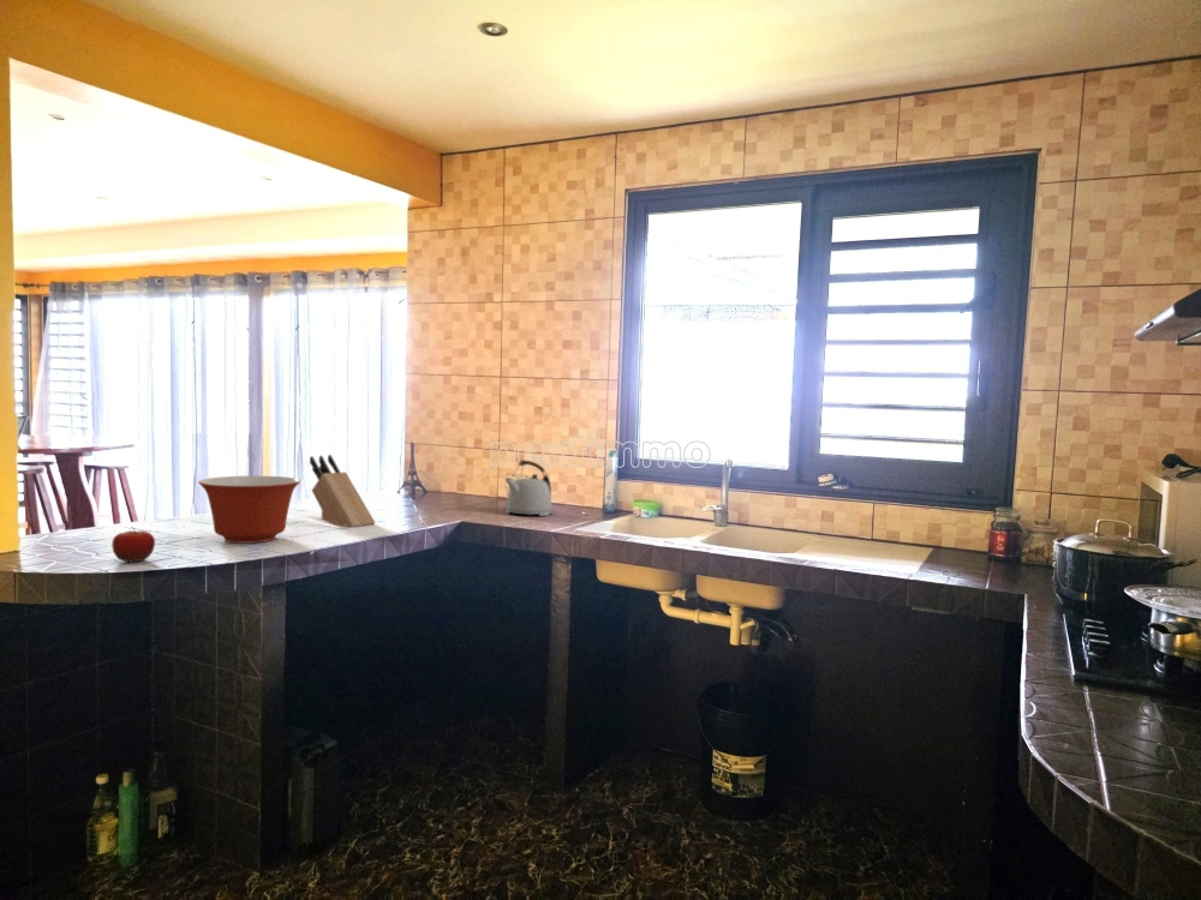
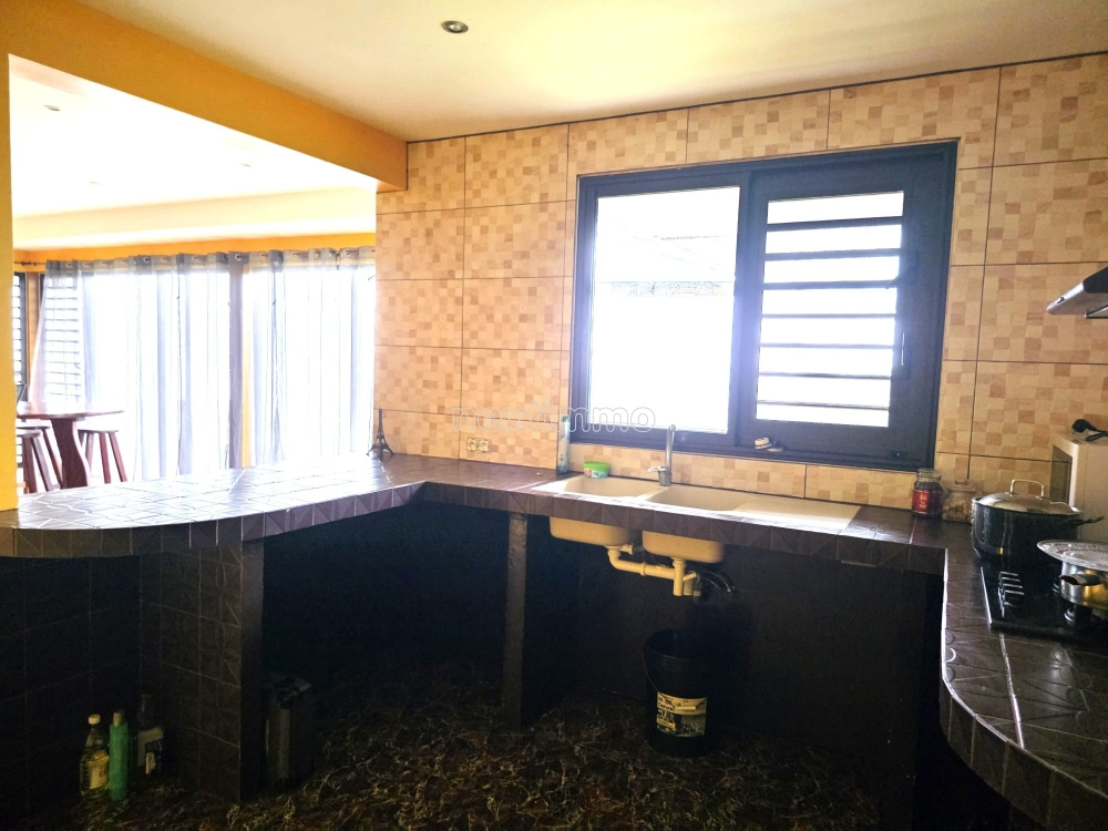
- knife block [309,454,377,528]
- mixing bowl [197,475,301,545]
- kettle [504,458,554,517]
- fruit [110,528,156,564]
